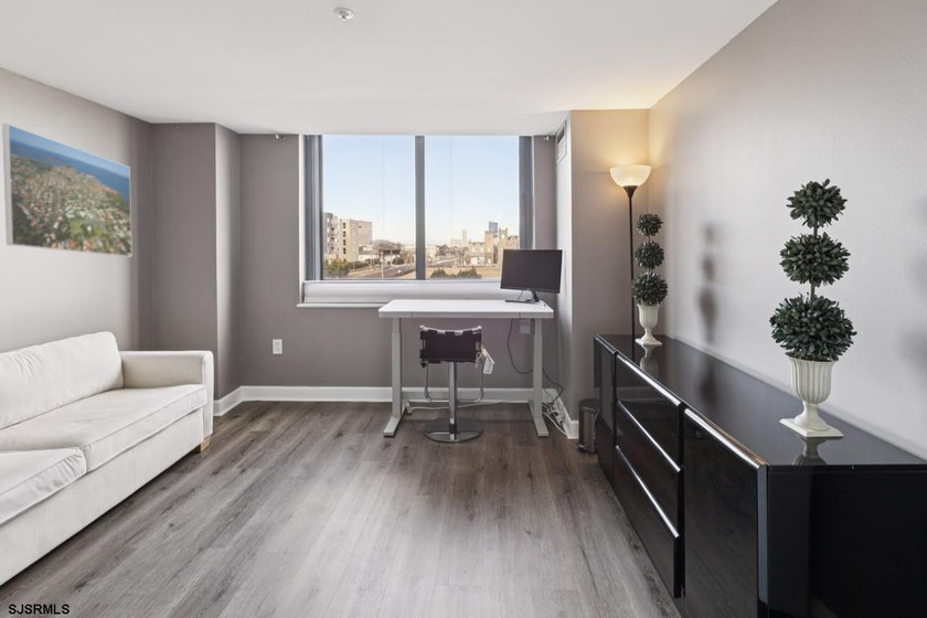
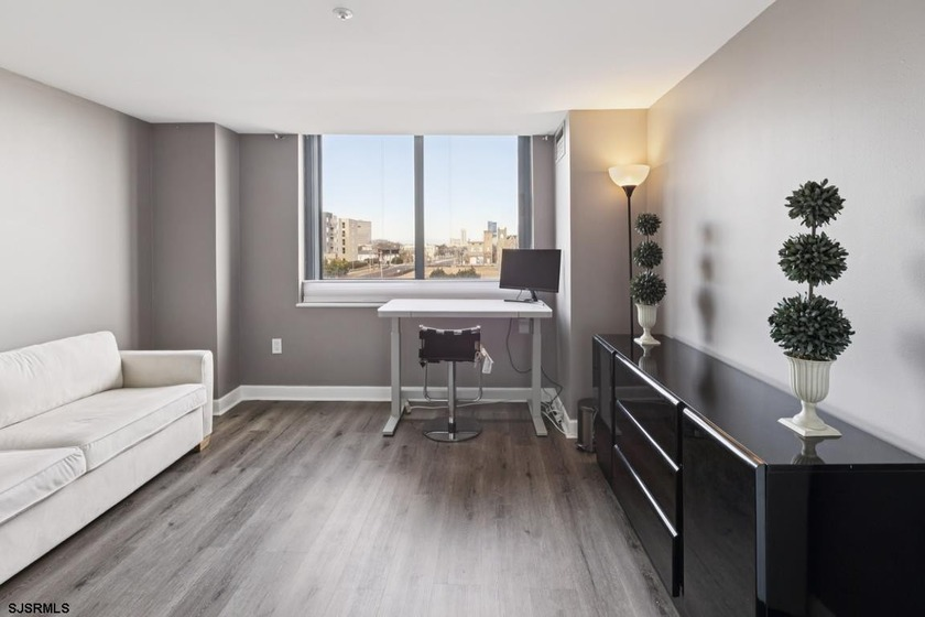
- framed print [1,122,134,258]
